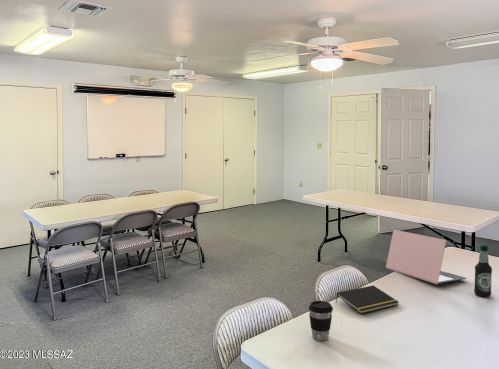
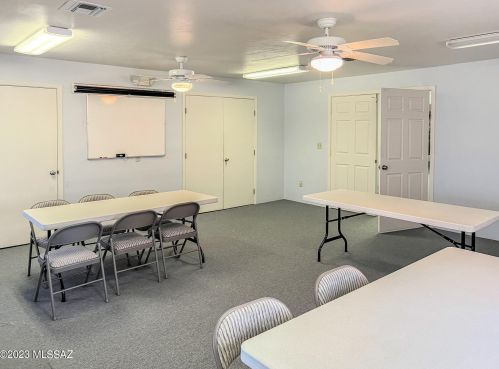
- notepad [335,284,399,314]
- bottle [473,243,493,298]
- laptop [385,229,468,286]
- coffee cup [308,300,334,342]
